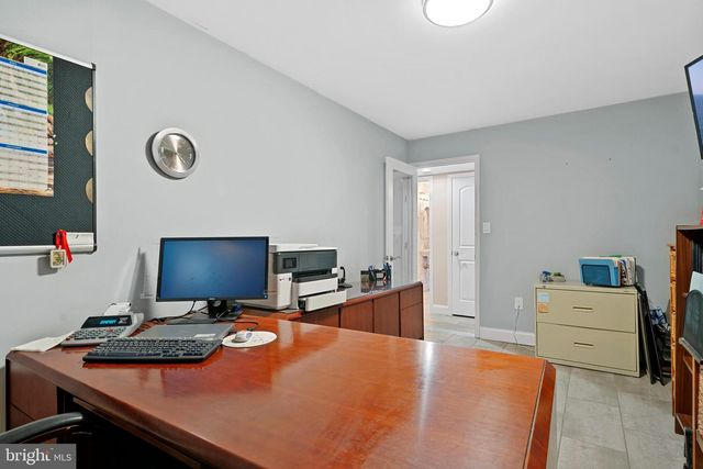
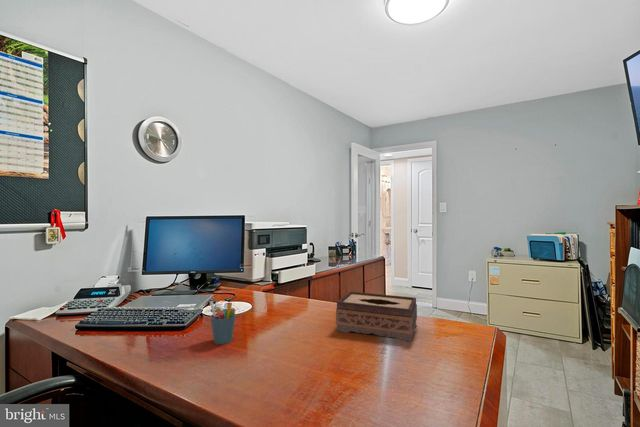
+ pen holder [209,300,237,345]
+ tissue box [335,291,418,343]
